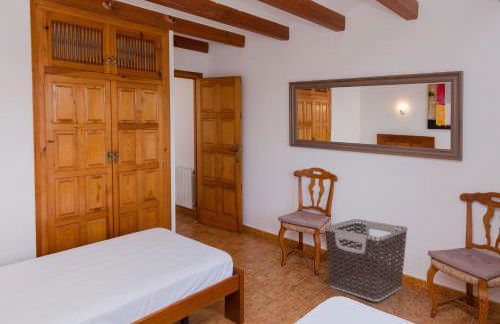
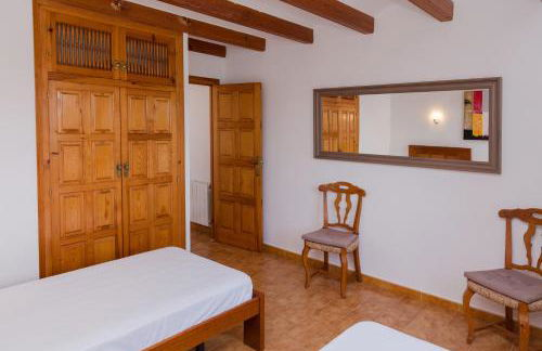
- clothes hamper [325,218,409,302]
